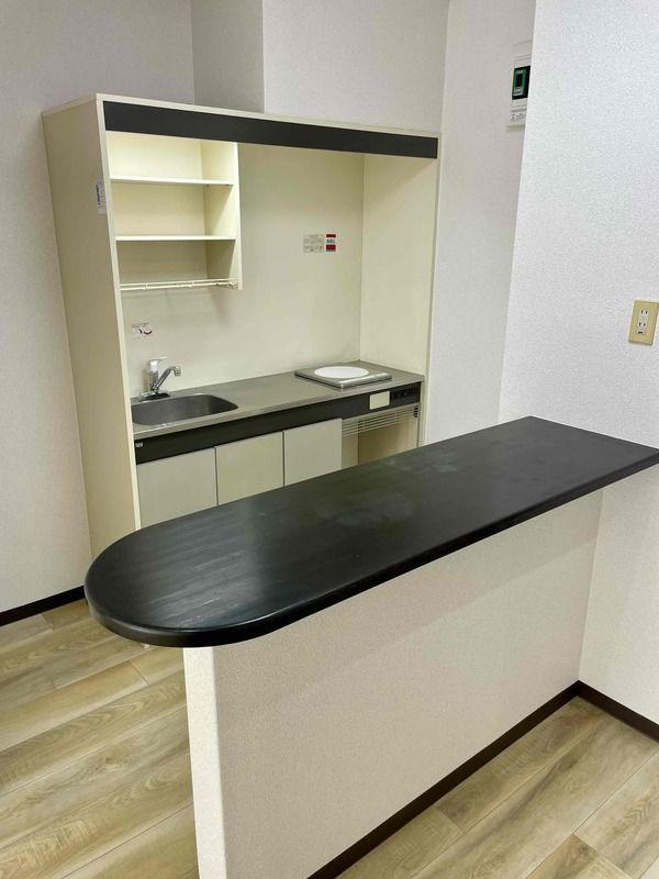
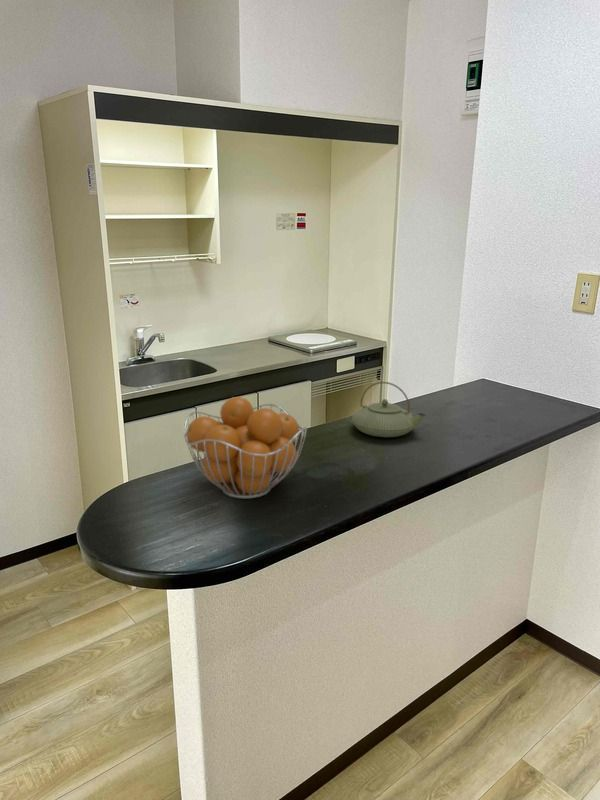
+ fruit basket [183,396,308,500]
+ teapot [351,381,427,438]
